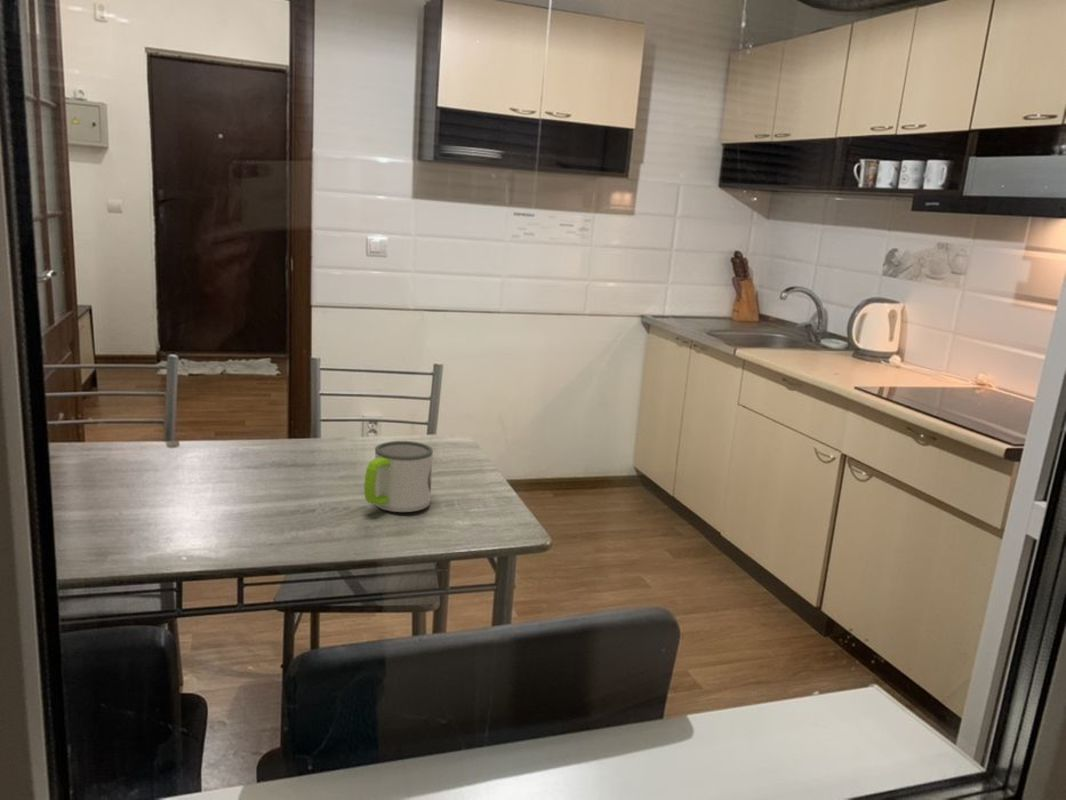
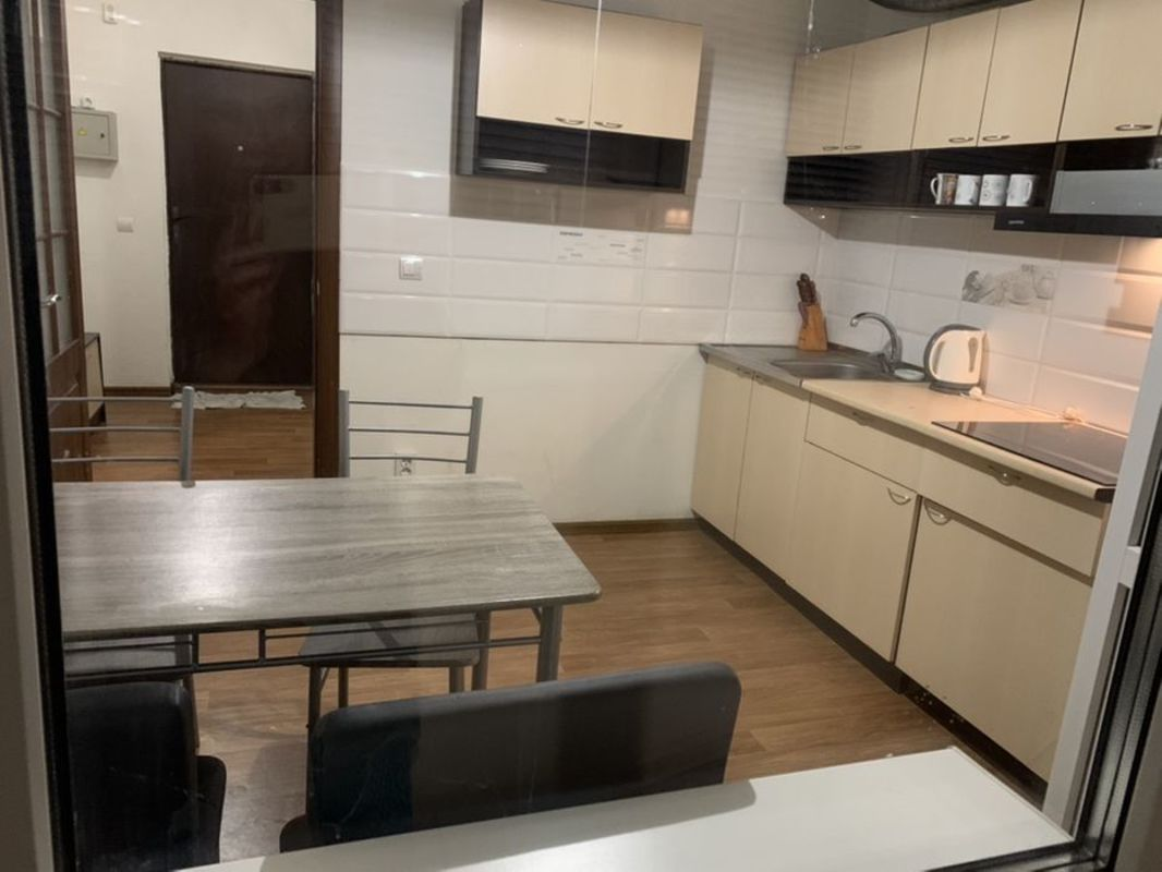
- mug [363,440,434,513]
